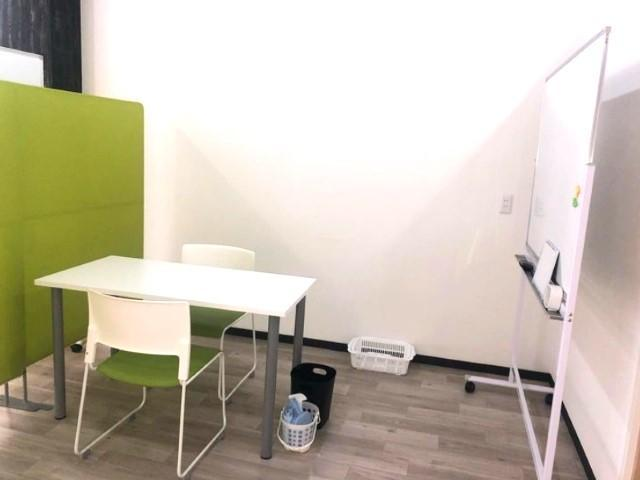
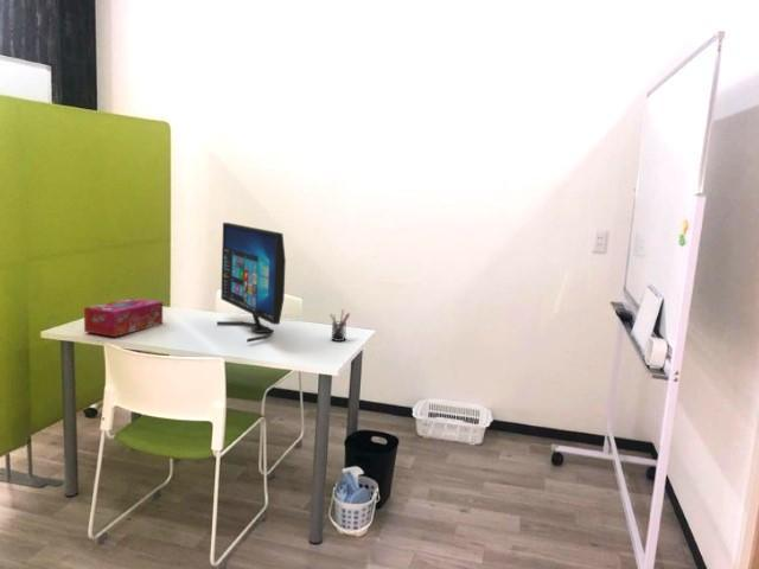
+ tissue box [83,296,164,338]
+ computer monitor [216,222,287,344]
+ pen holder [329,308,351,343]
